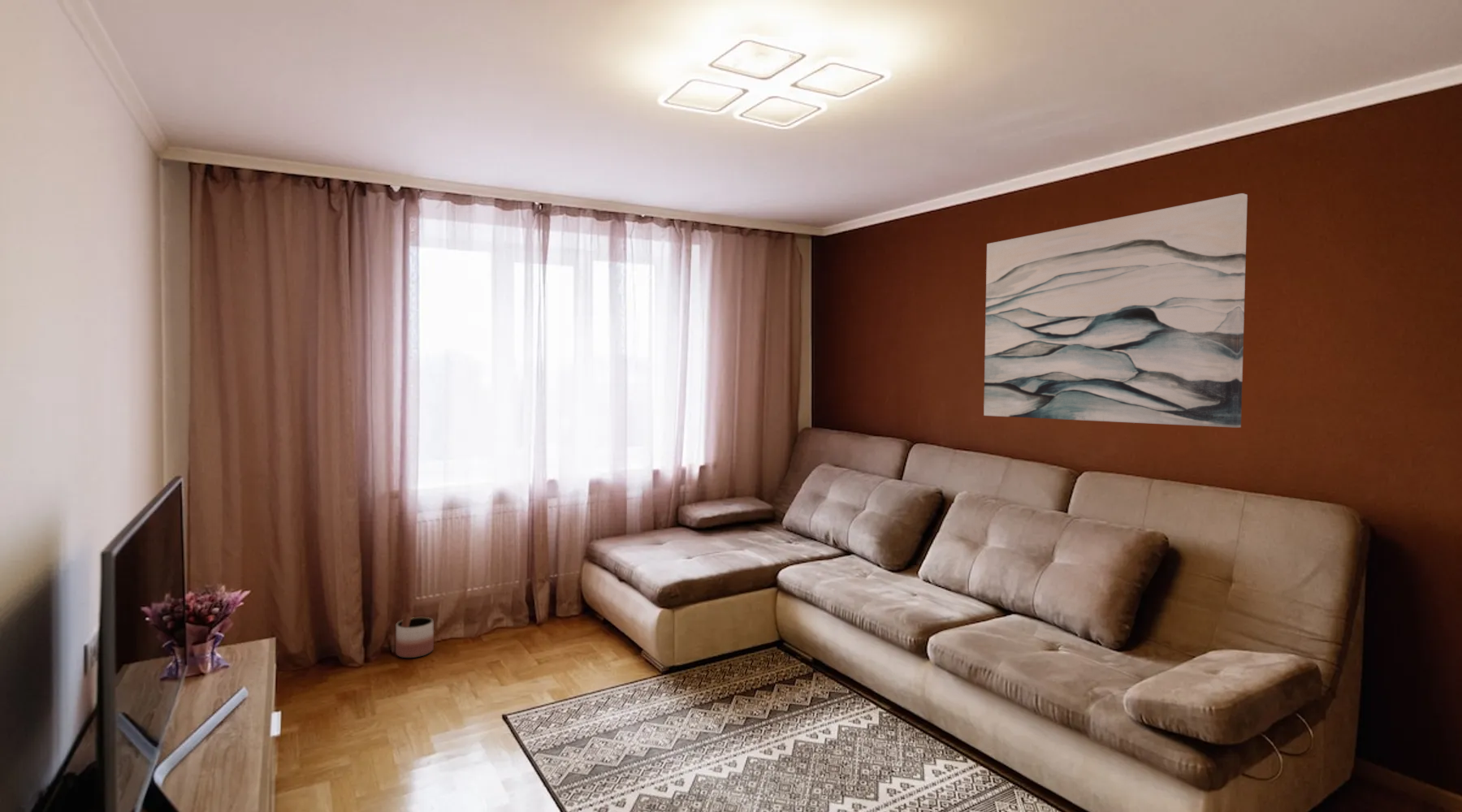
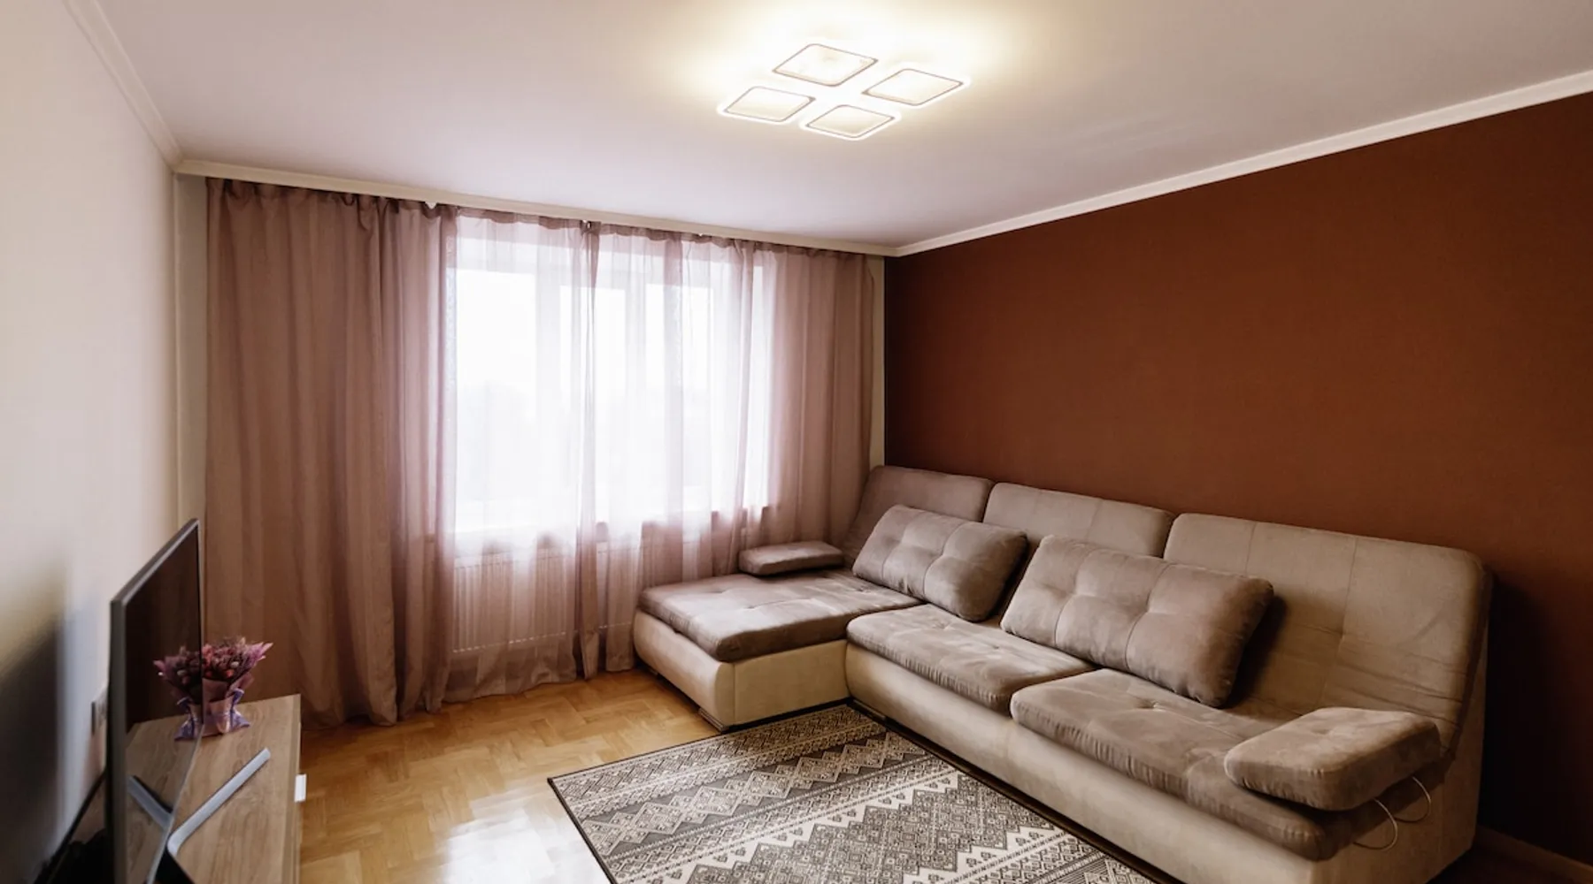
- wall art [983,192,1248,429]
- planter [395,616,435,659]
